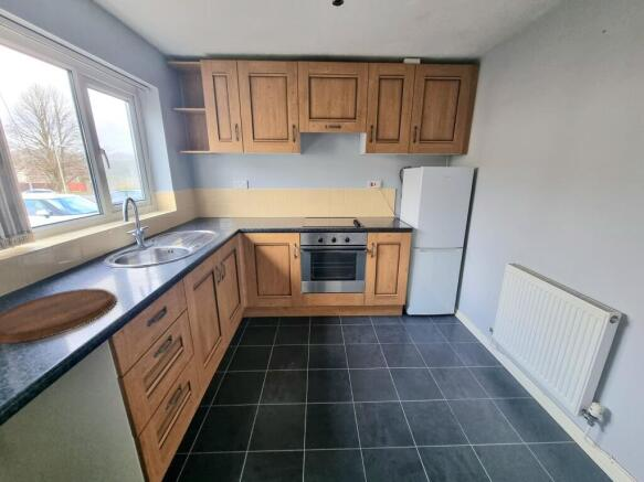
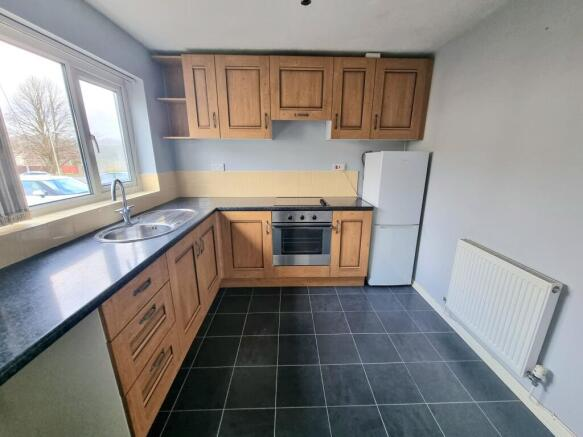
- cutting board [0,287,118,344]
